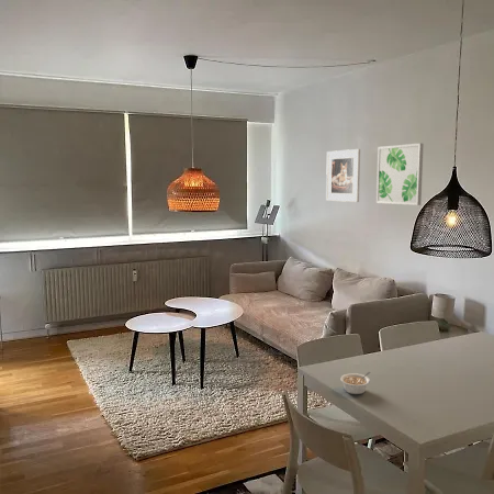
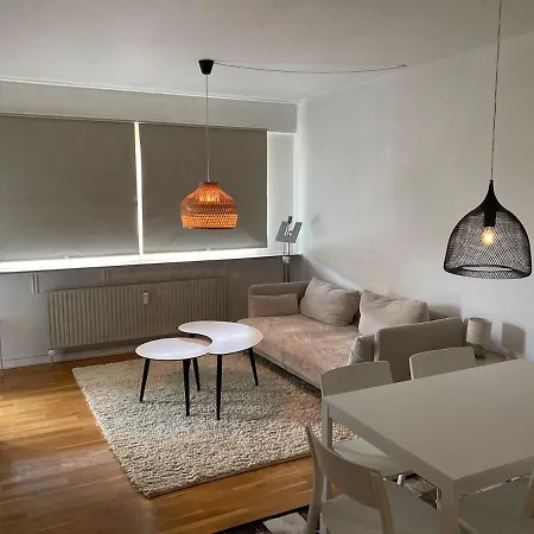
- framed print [325,148,361,203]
- wall art [375,143,425,206]
- legume [339,371,371,395]
